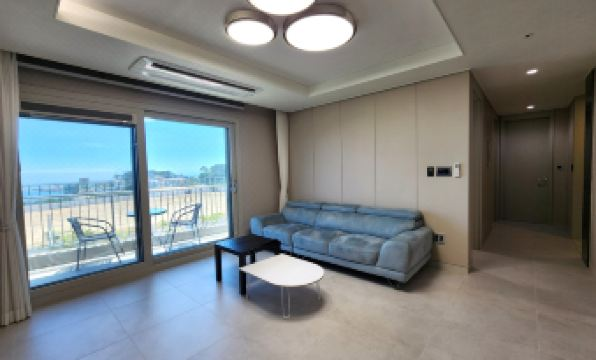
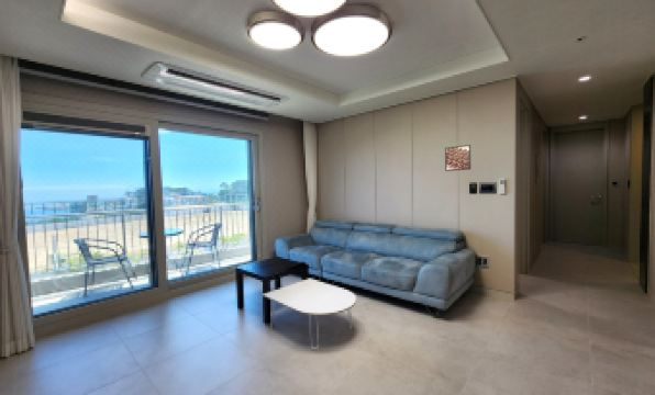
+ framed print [444,144,471,172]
